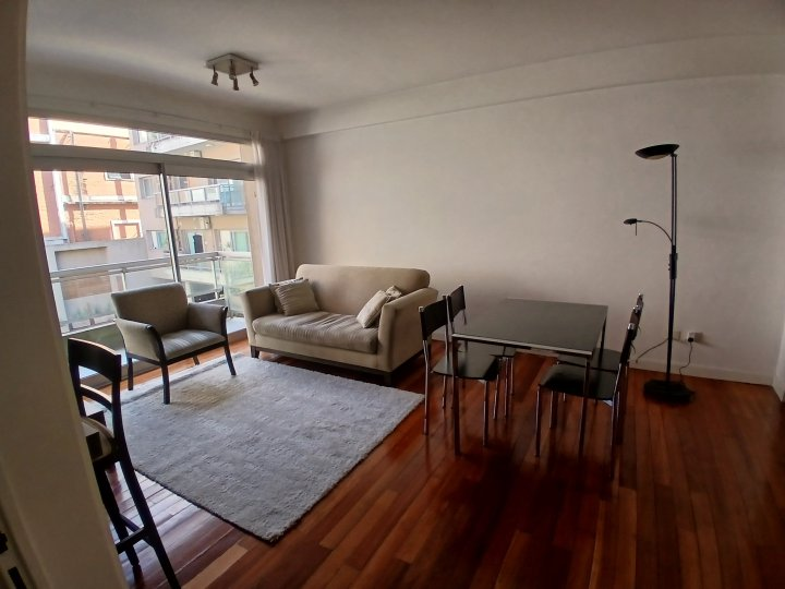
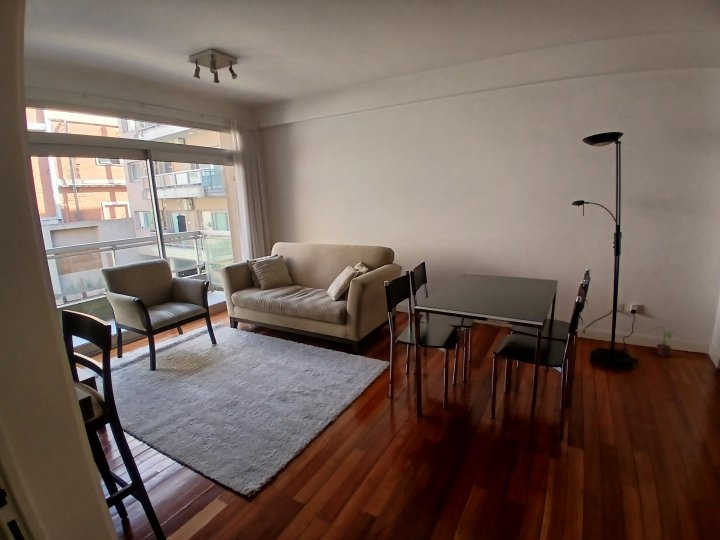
+ potted plant [647,326,679,357]
